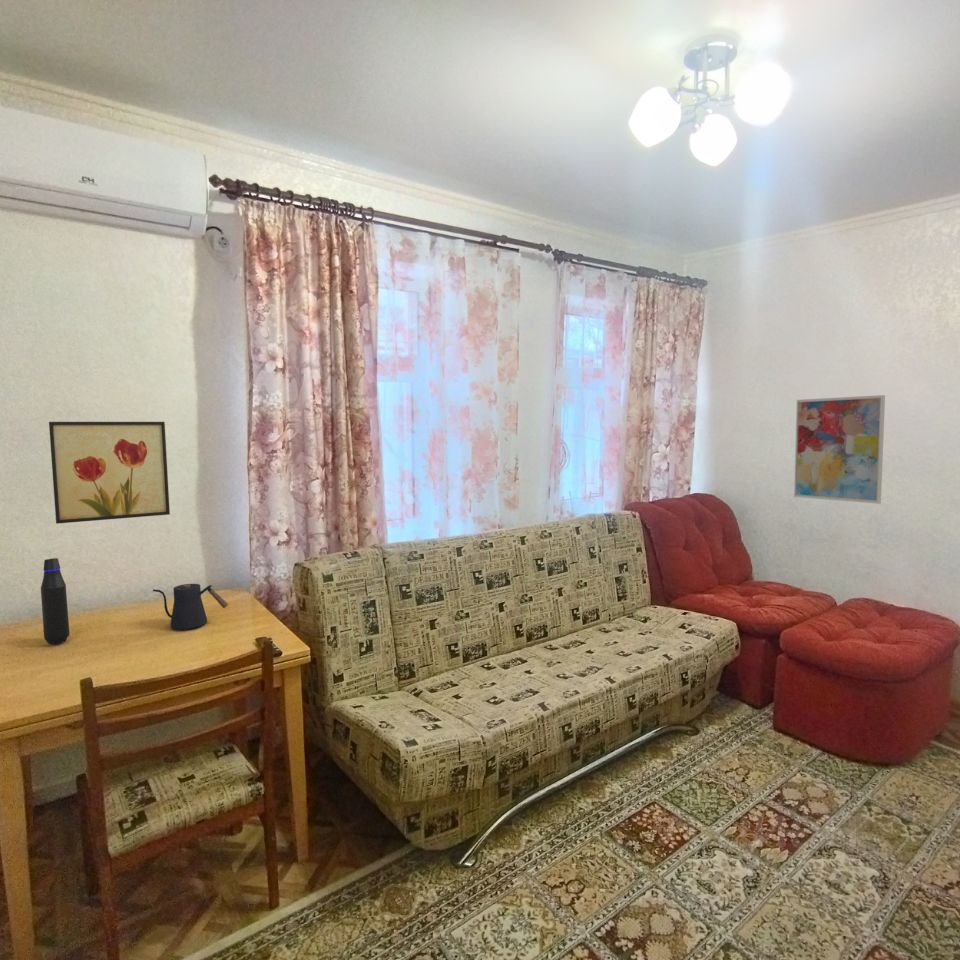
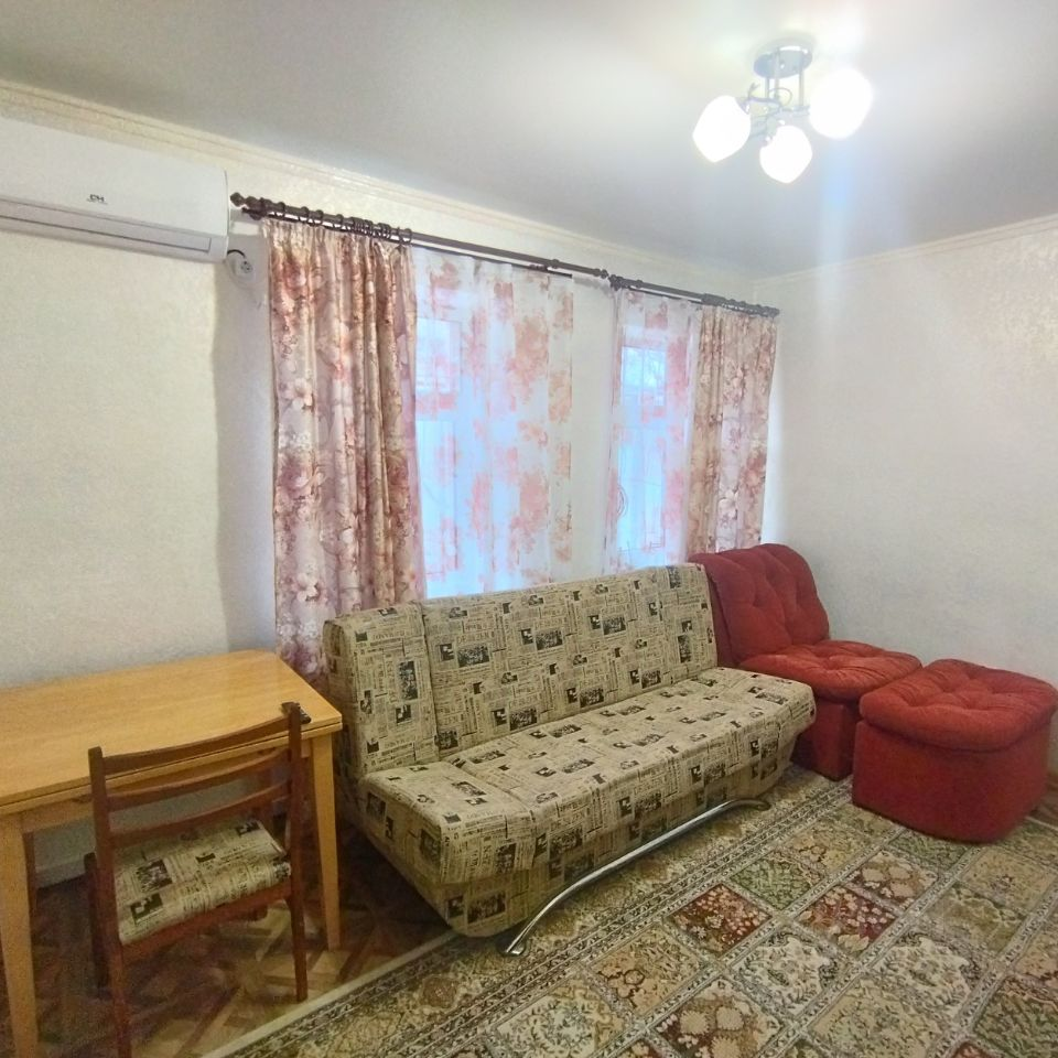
- kettle [152,583,229,631]
- wall art [793,394,886,505]
- wall art [48,421,171,525]
- water bottle [40,557,70,645]
